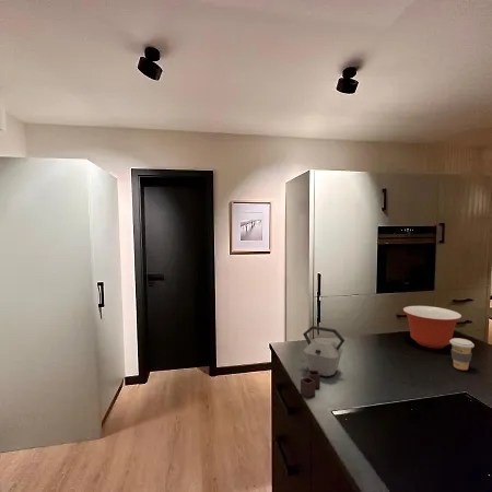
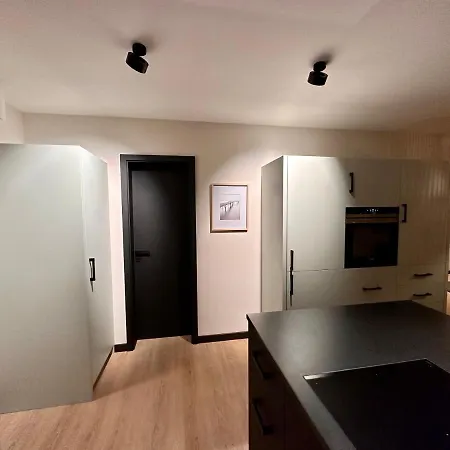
- mixing bowl [402,305,462,349]
- kettle [300,325,345,399]
- coffee cup [449,337,476,371]
